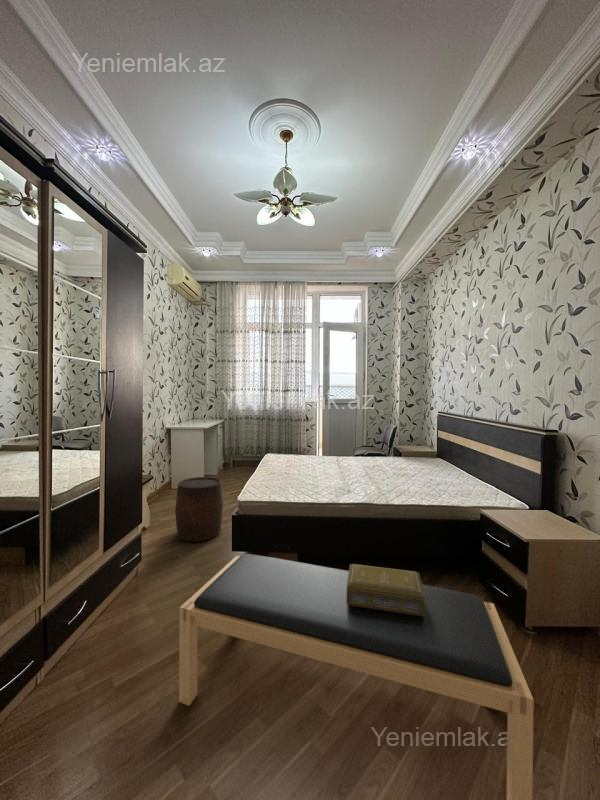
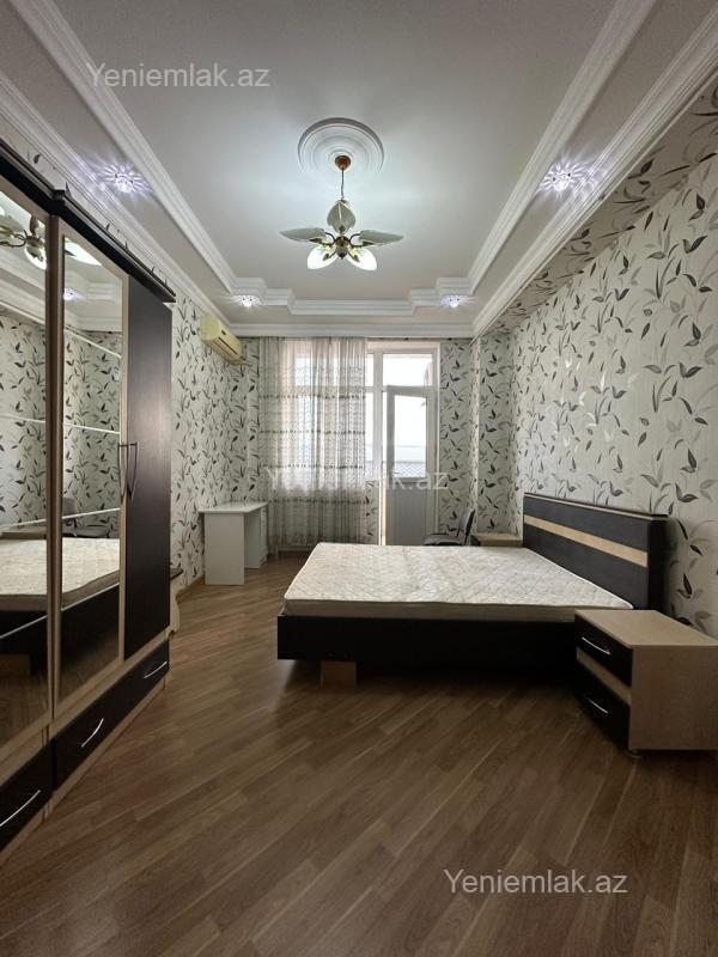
- decorative box [347,563,425,616]
- stool [174,476,224,543]
- bench [178,553,535,800]
